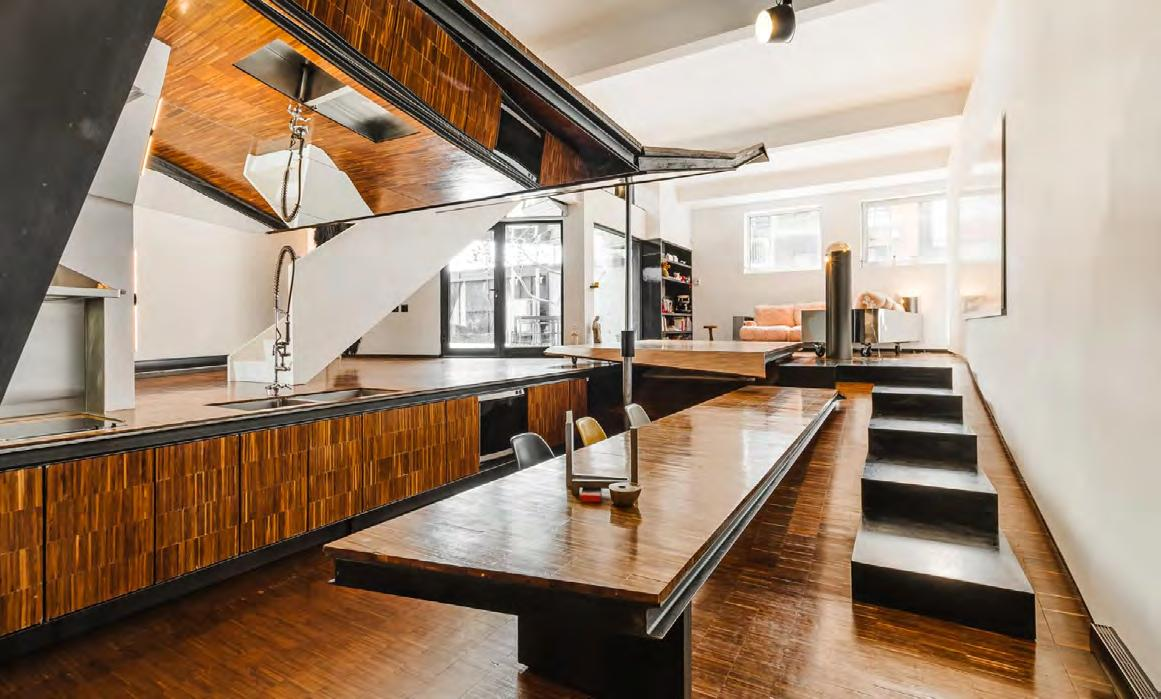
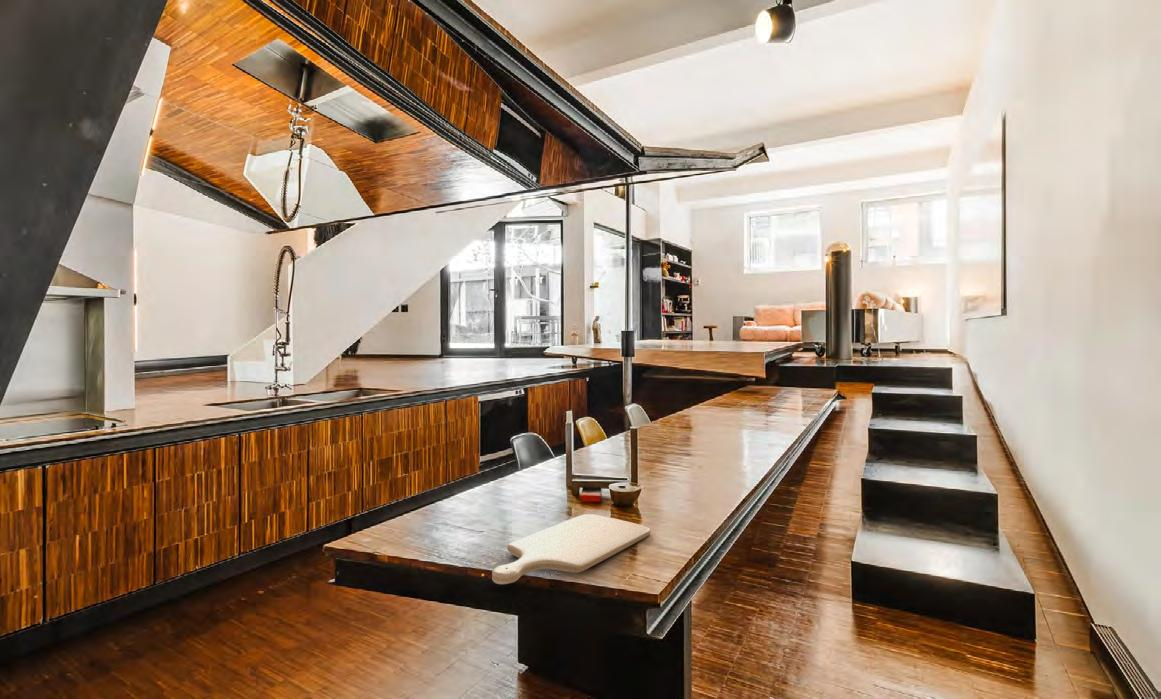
+ chopping board [491,513,652,585]
